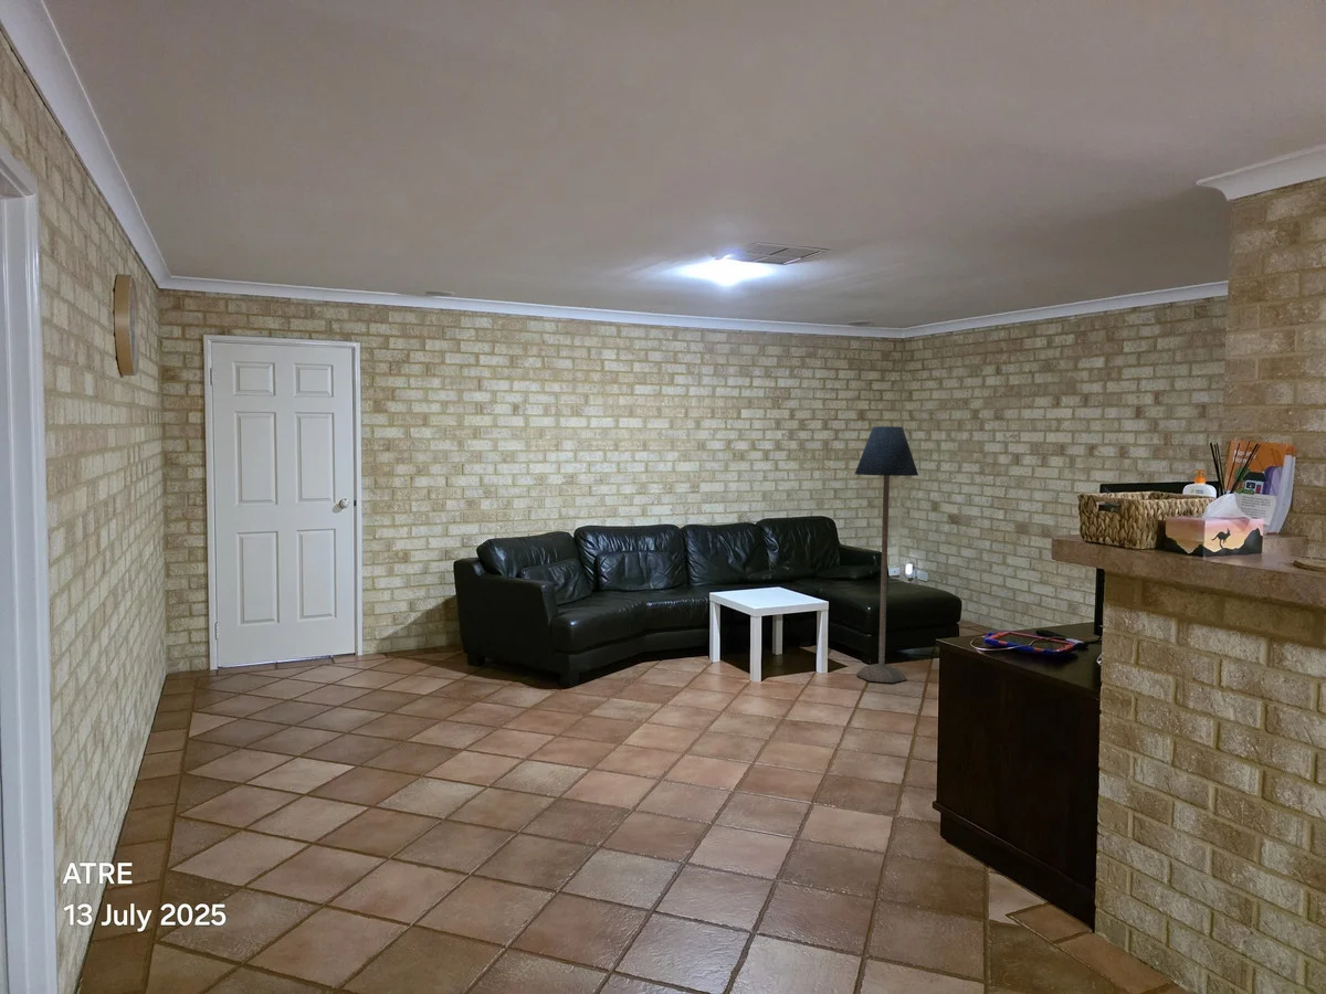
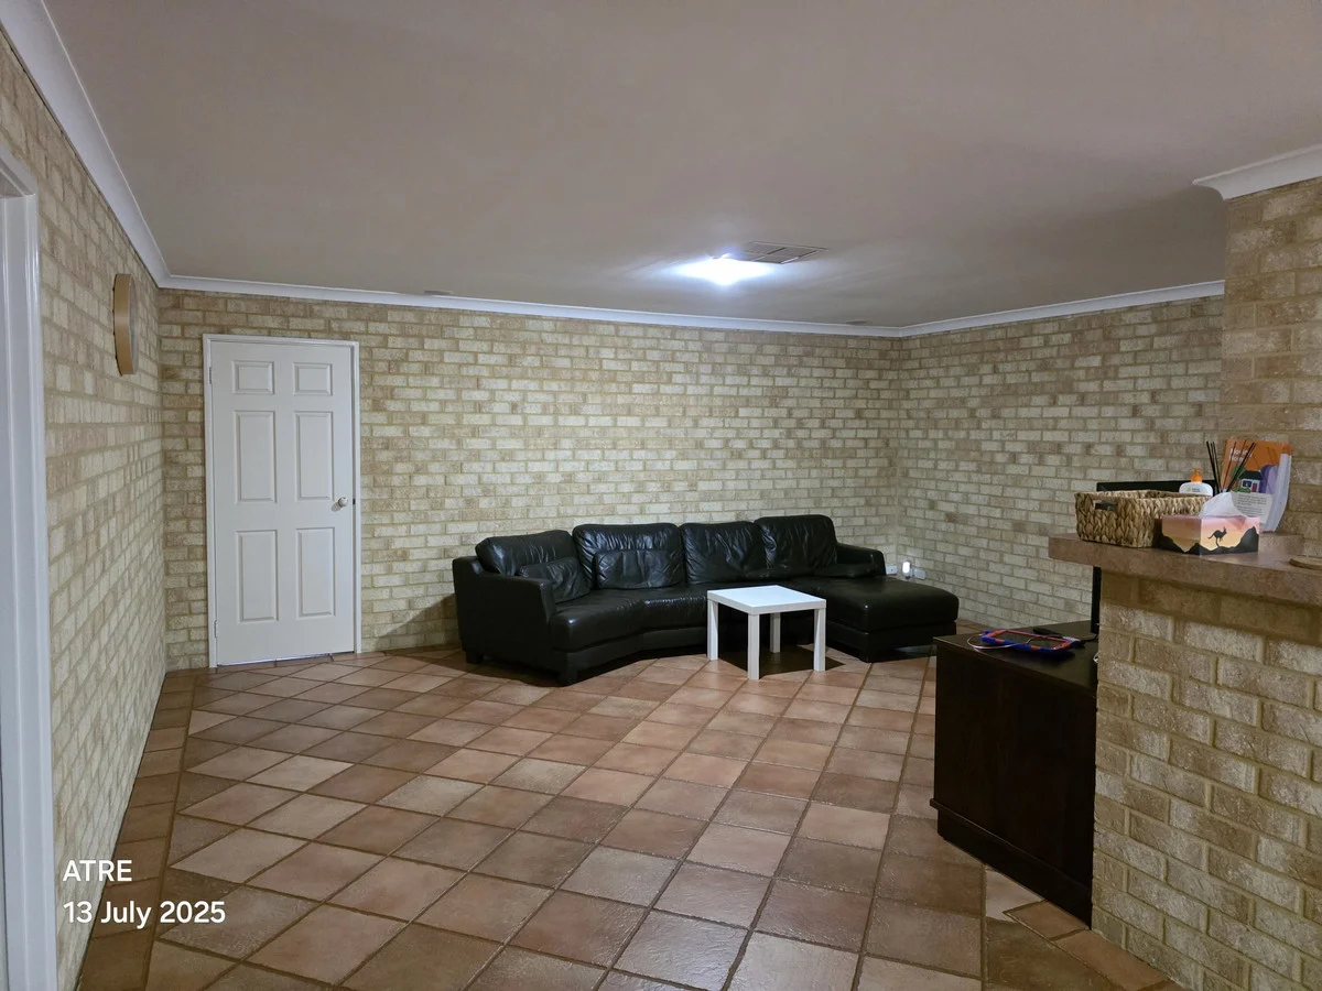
- floor lamp [854,424,919,684]
